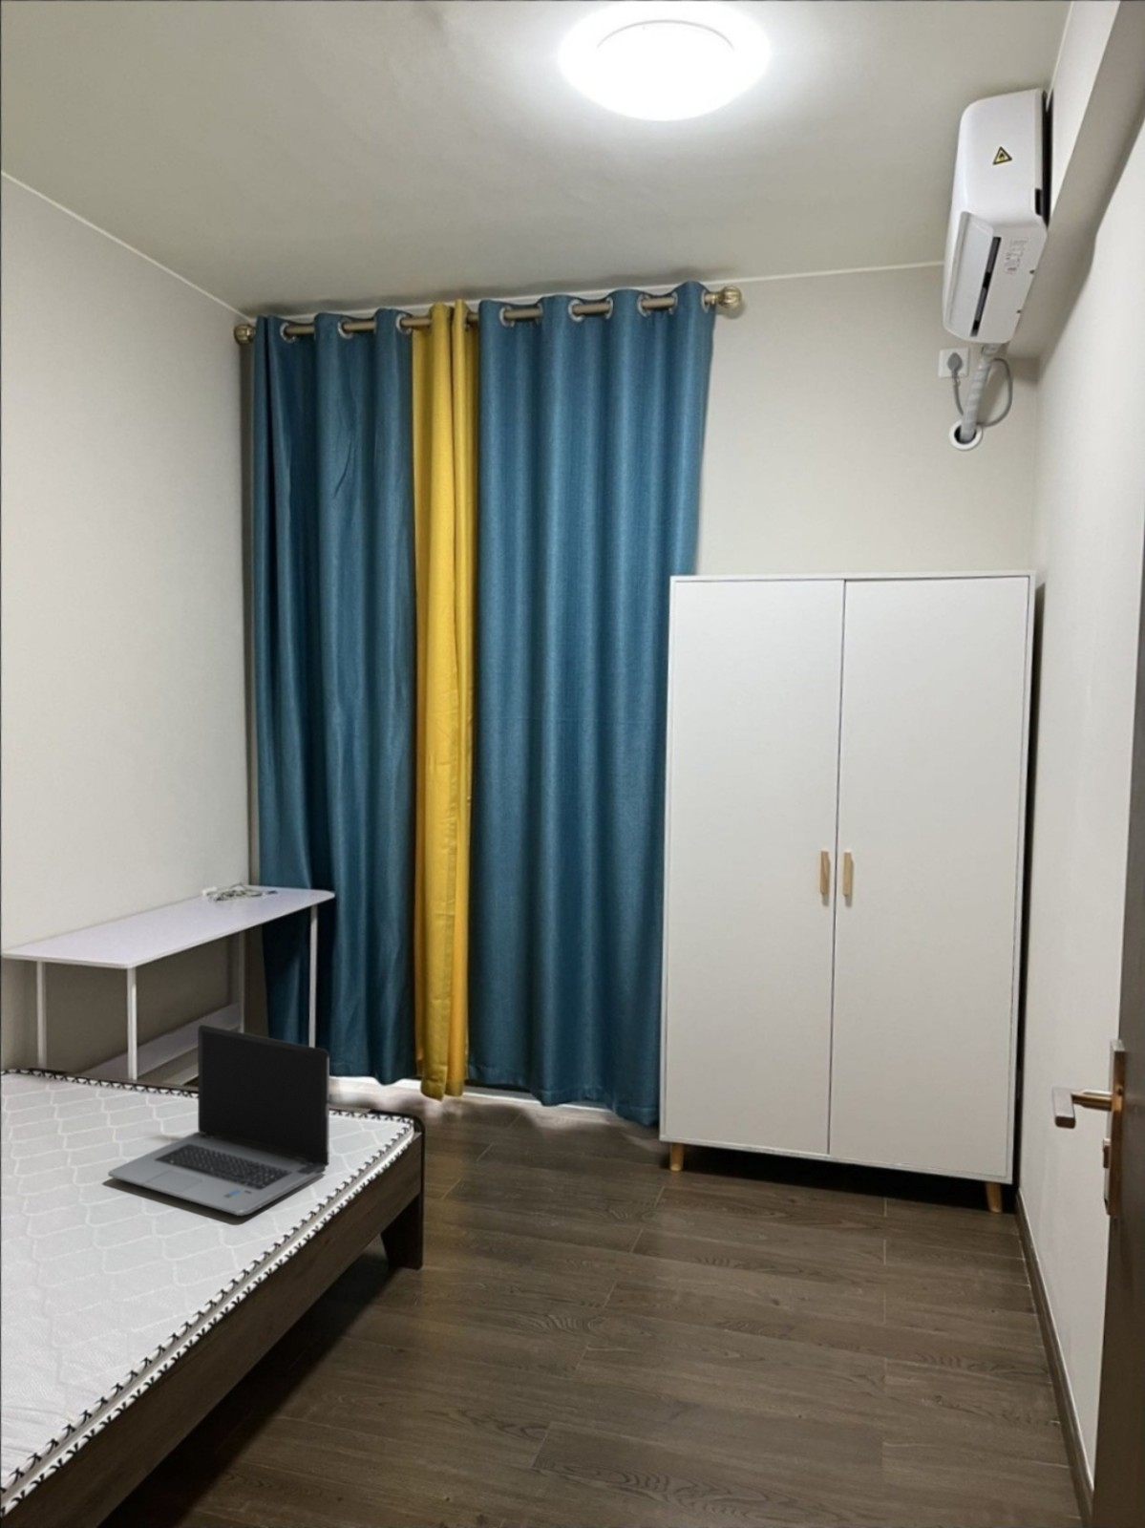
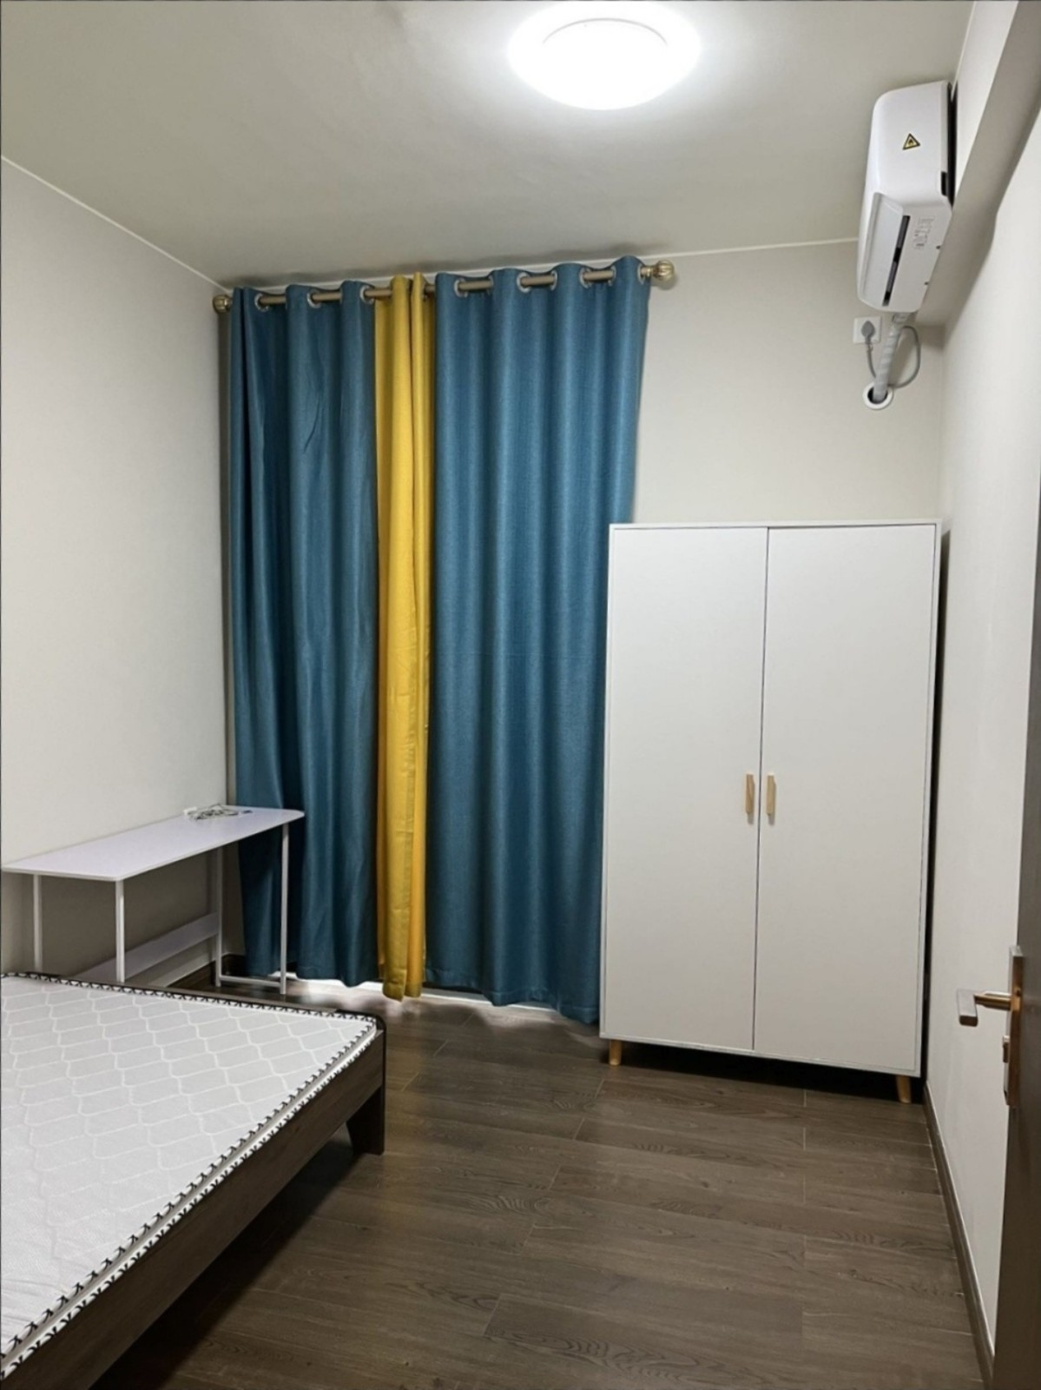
- laptop computer [107,1024,331,1217]
